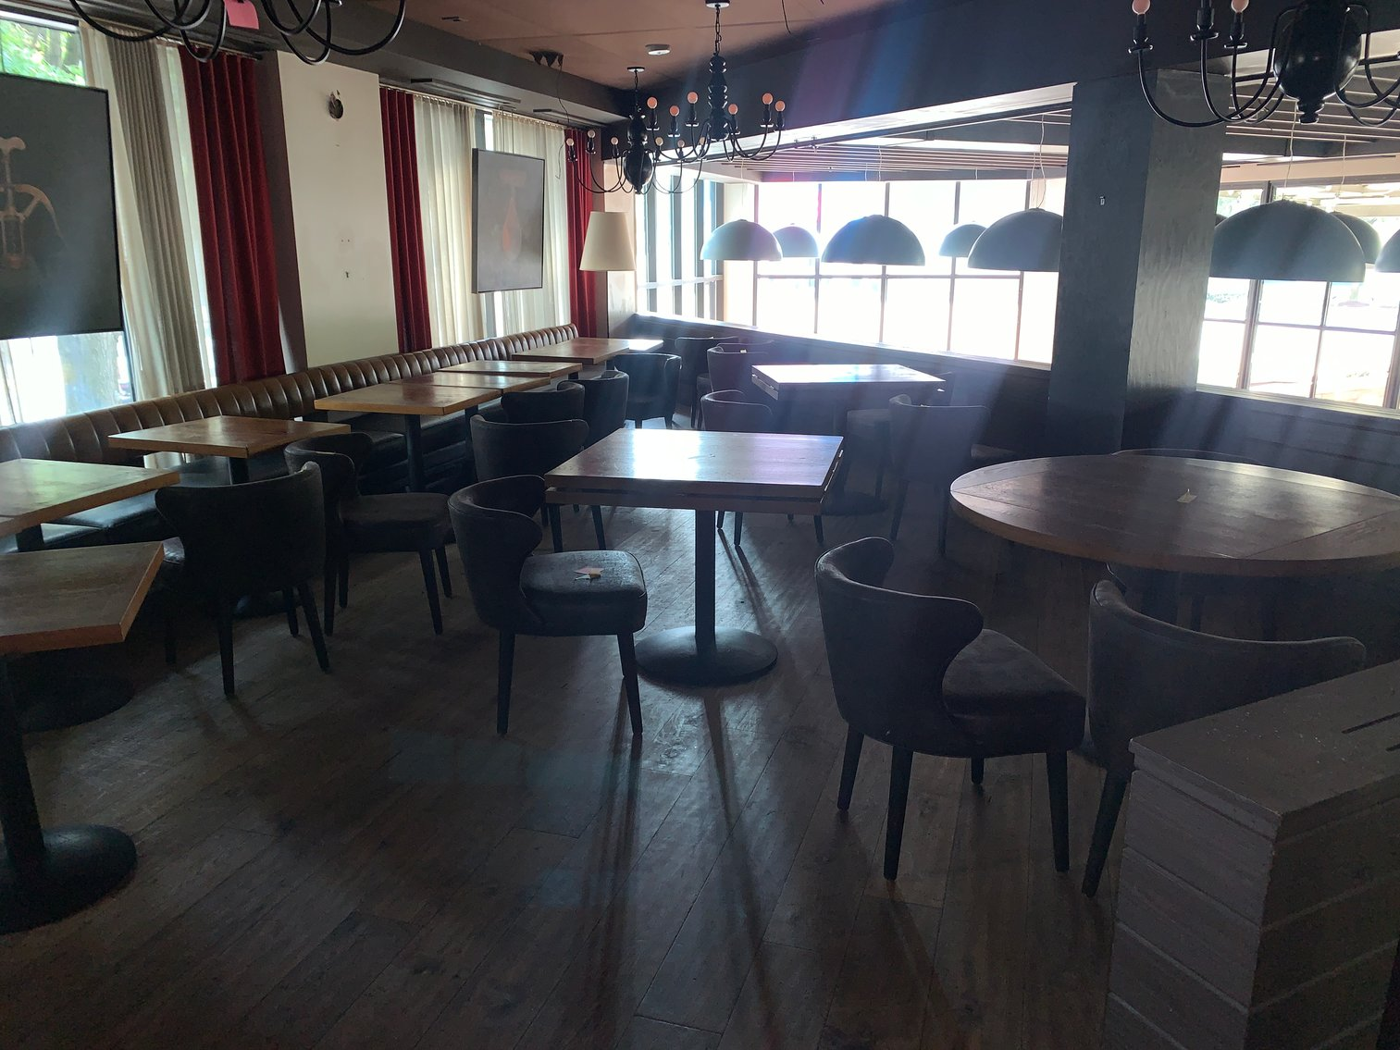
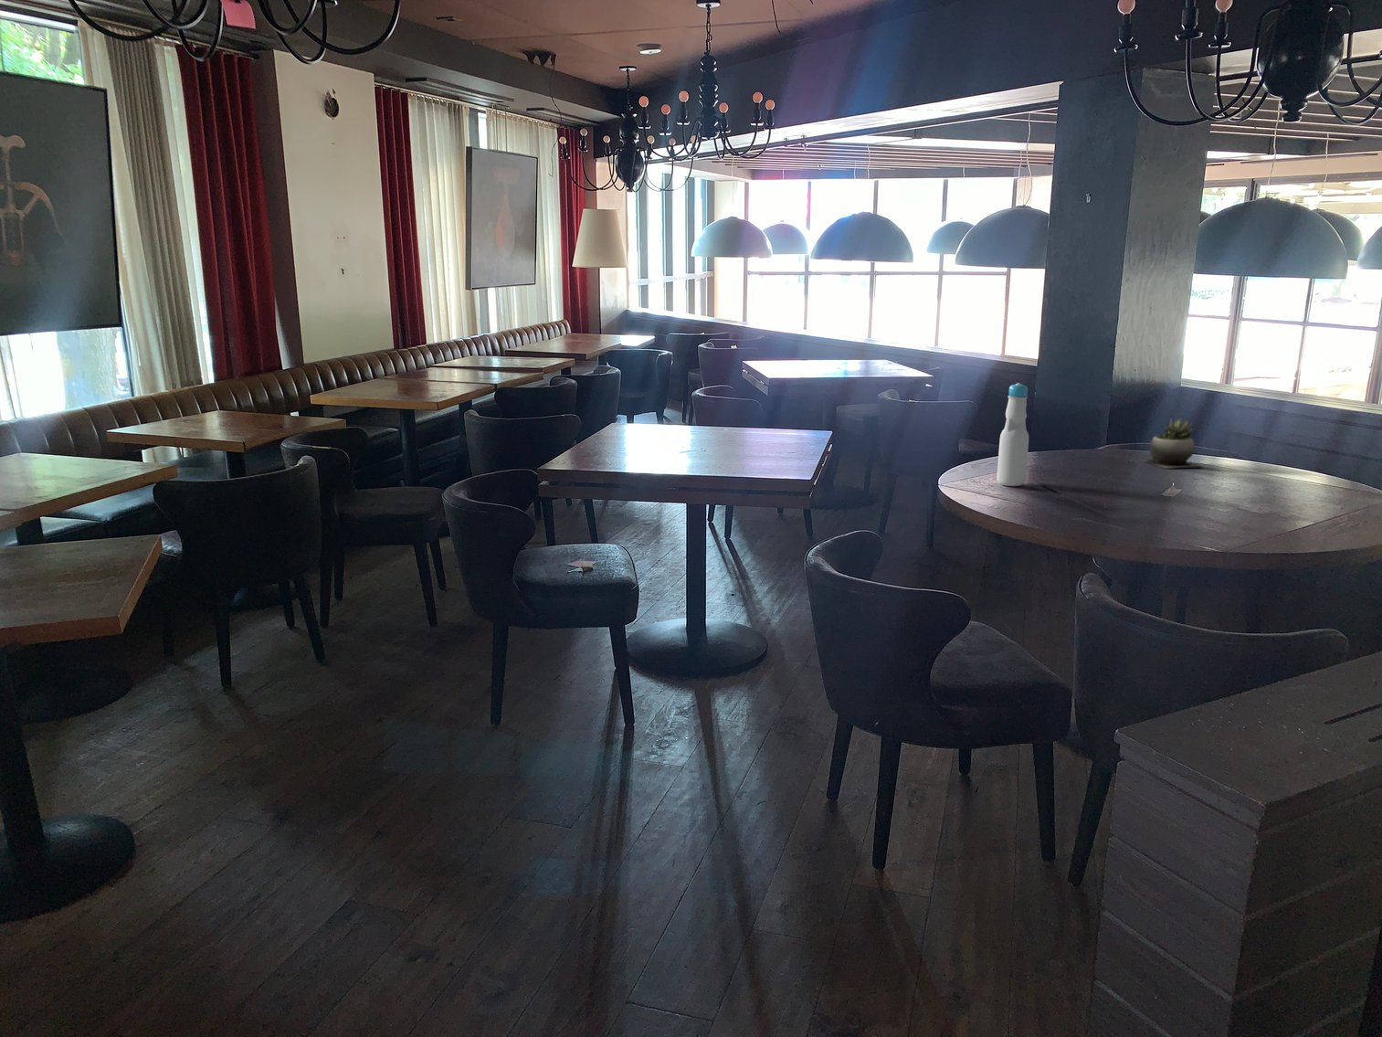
+ succulent plant [1140,416,1204,468]
+ bottle [995,382,1029,487]
